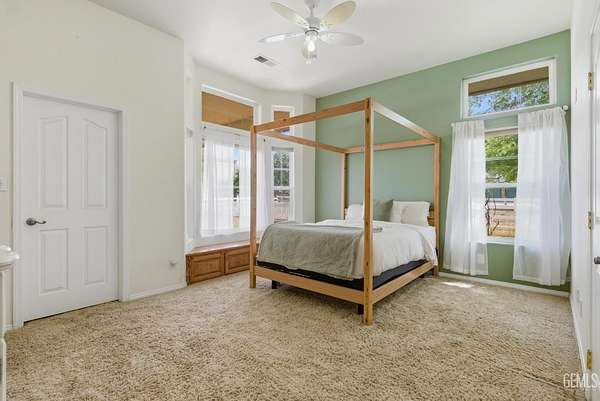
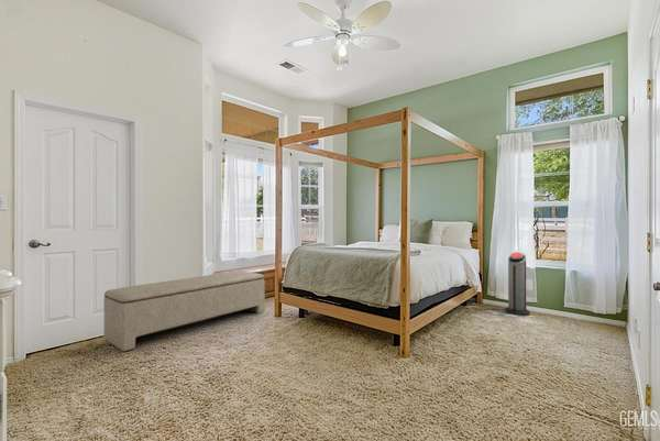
+ air purifier [504,251,531,317]
+ bench [103,271,266,352]
